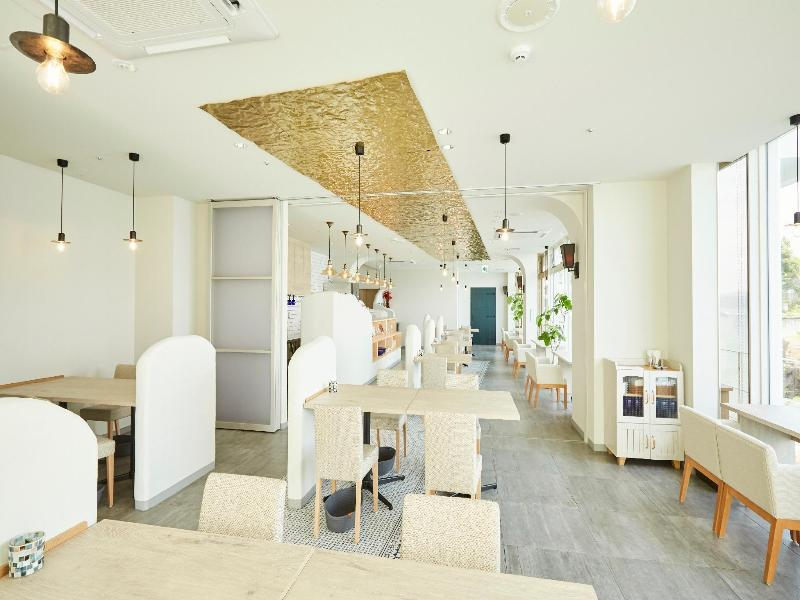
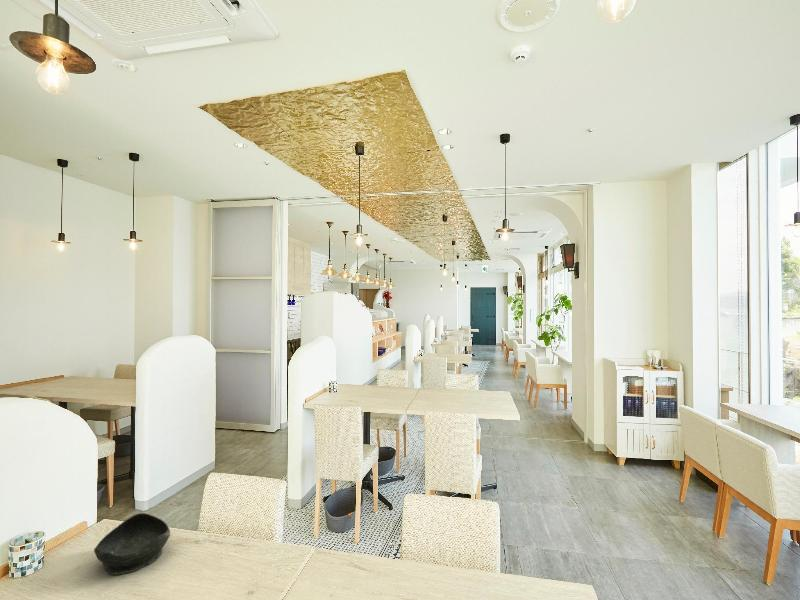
+ bowl [93,512,171,576]
